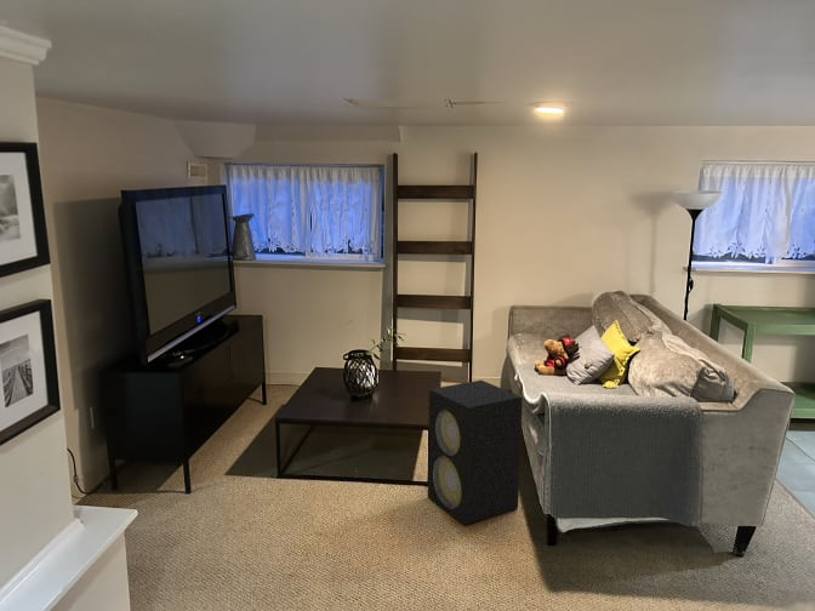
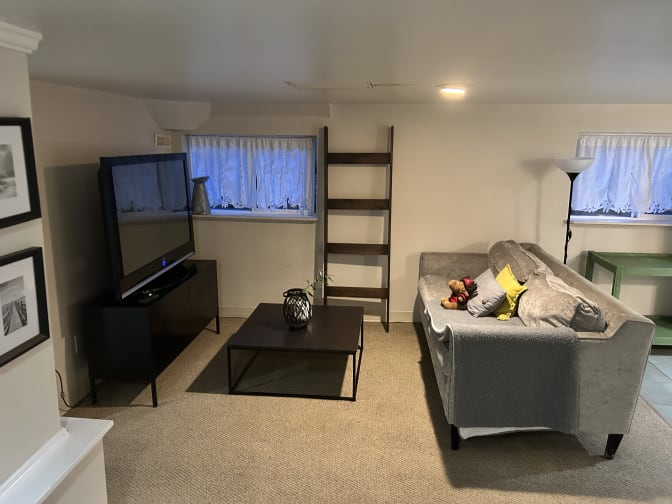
- speaker [427,379,524,526]
